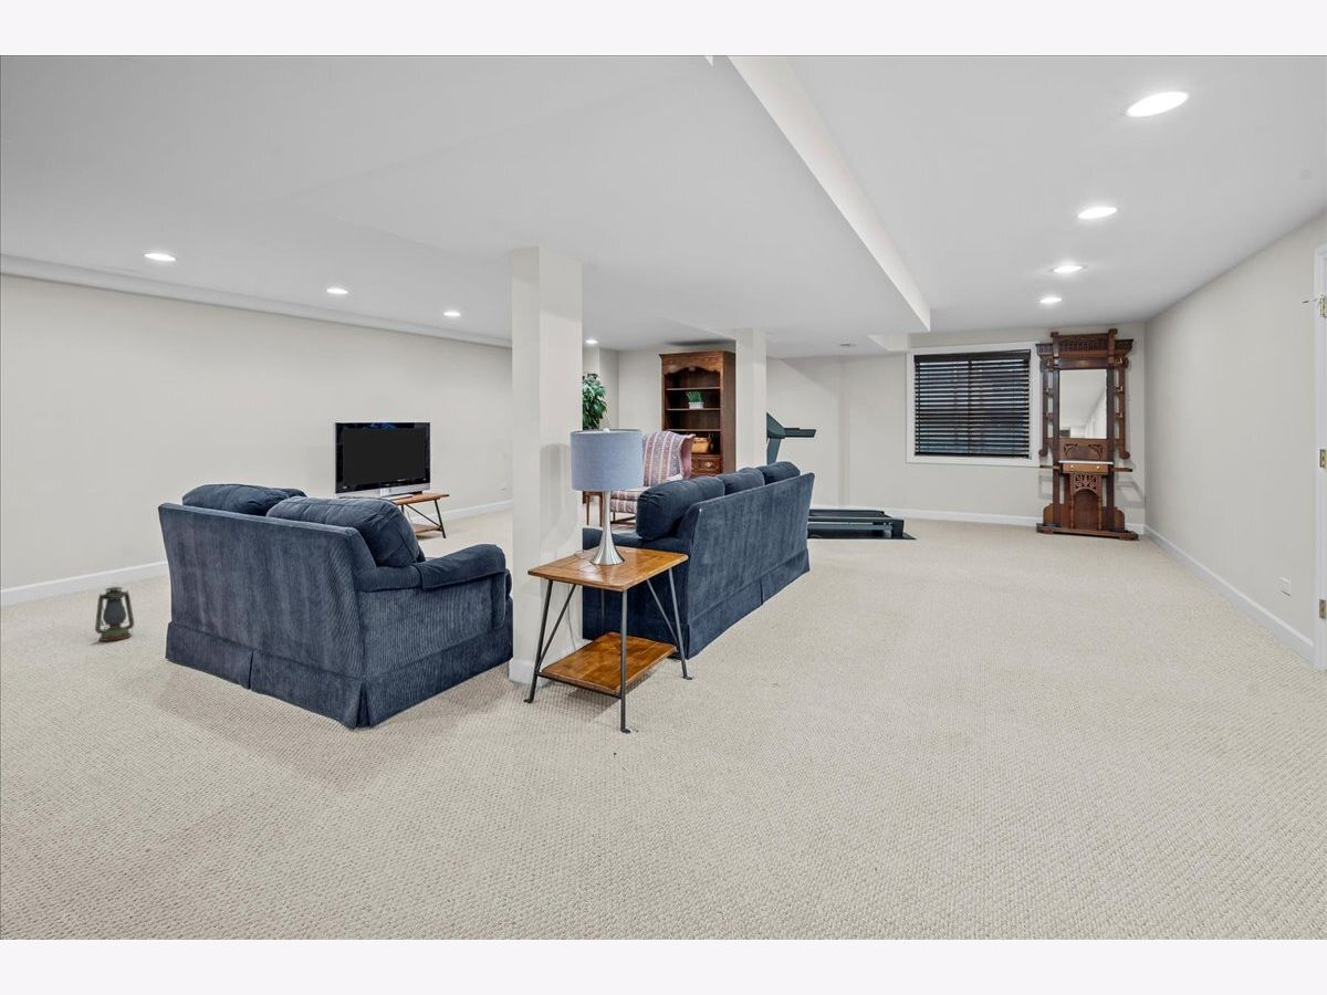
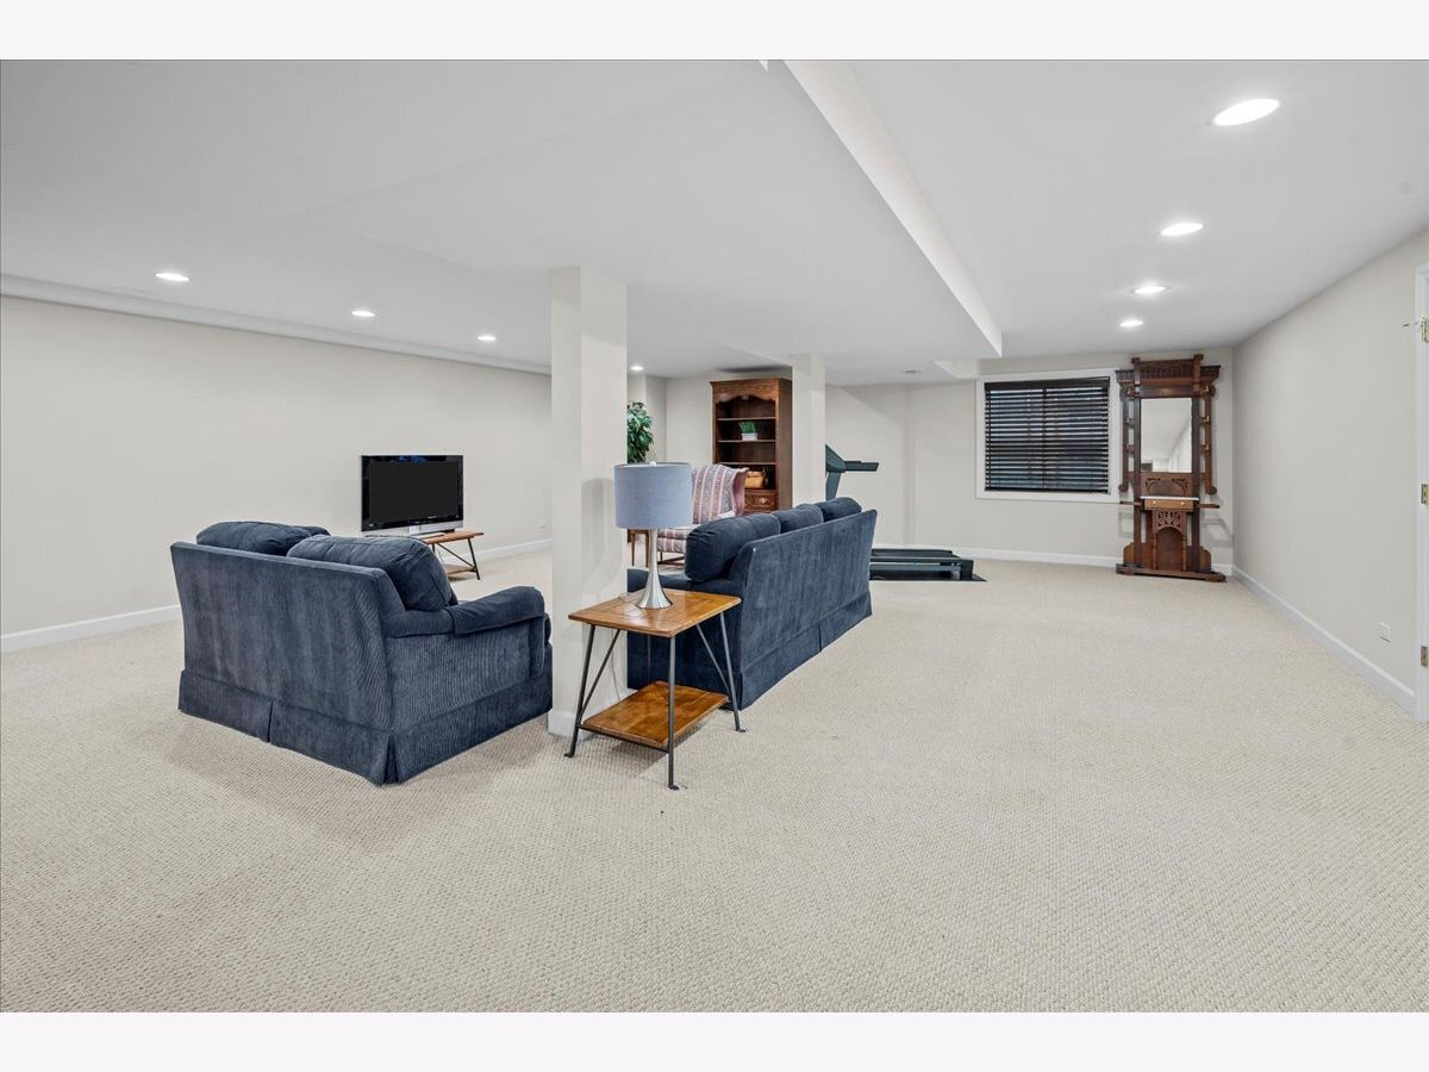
- lantern [94,583,135,642]
